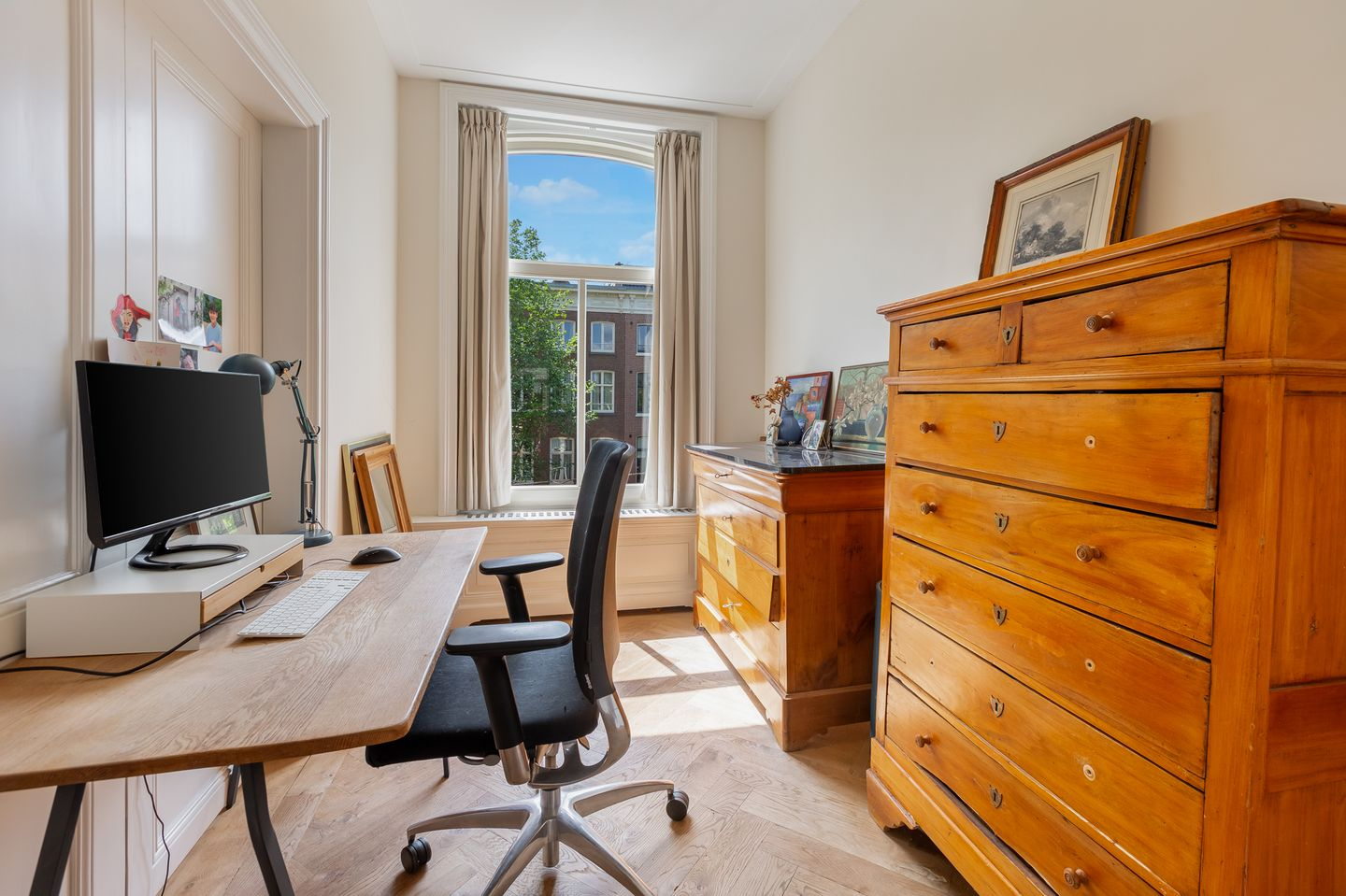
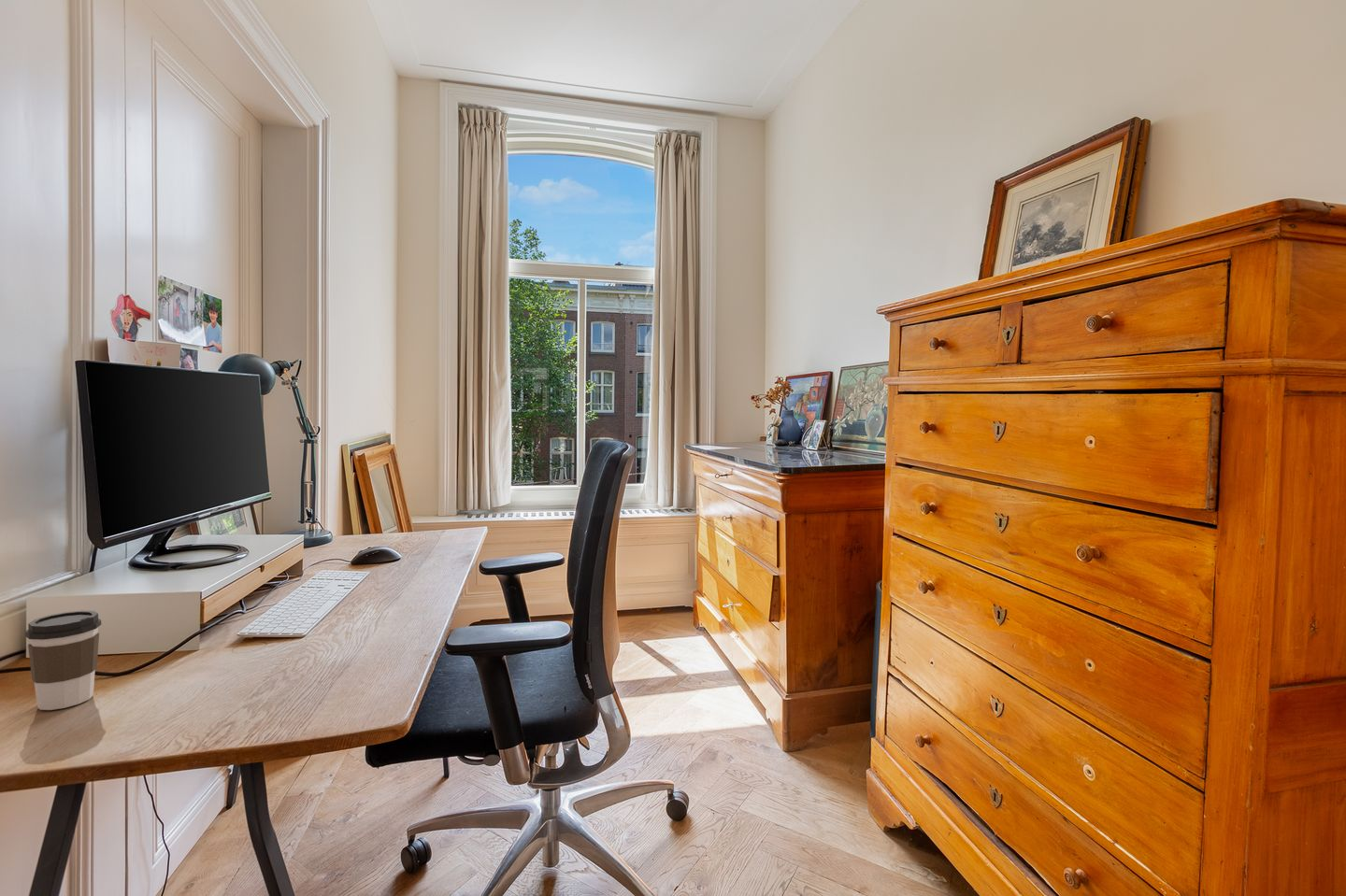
+ coffee cup [24,610,102,711]
